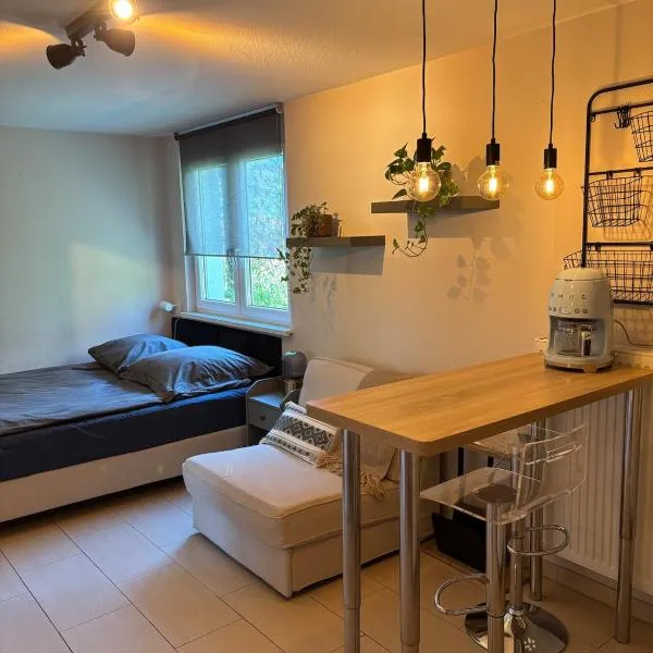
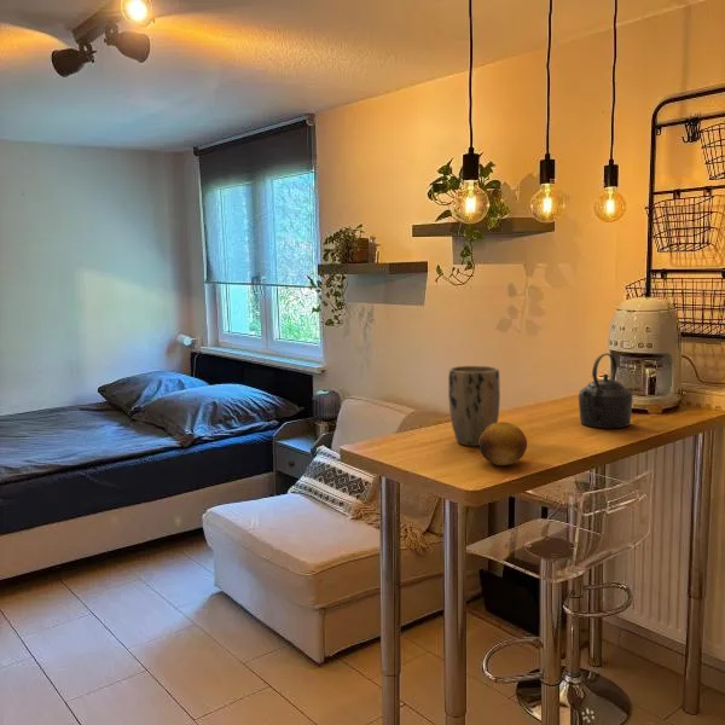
+ fruit [478,420,528,466]
+ plant pot [447,365,501,447]
+ kettle [578,352,634,429]
